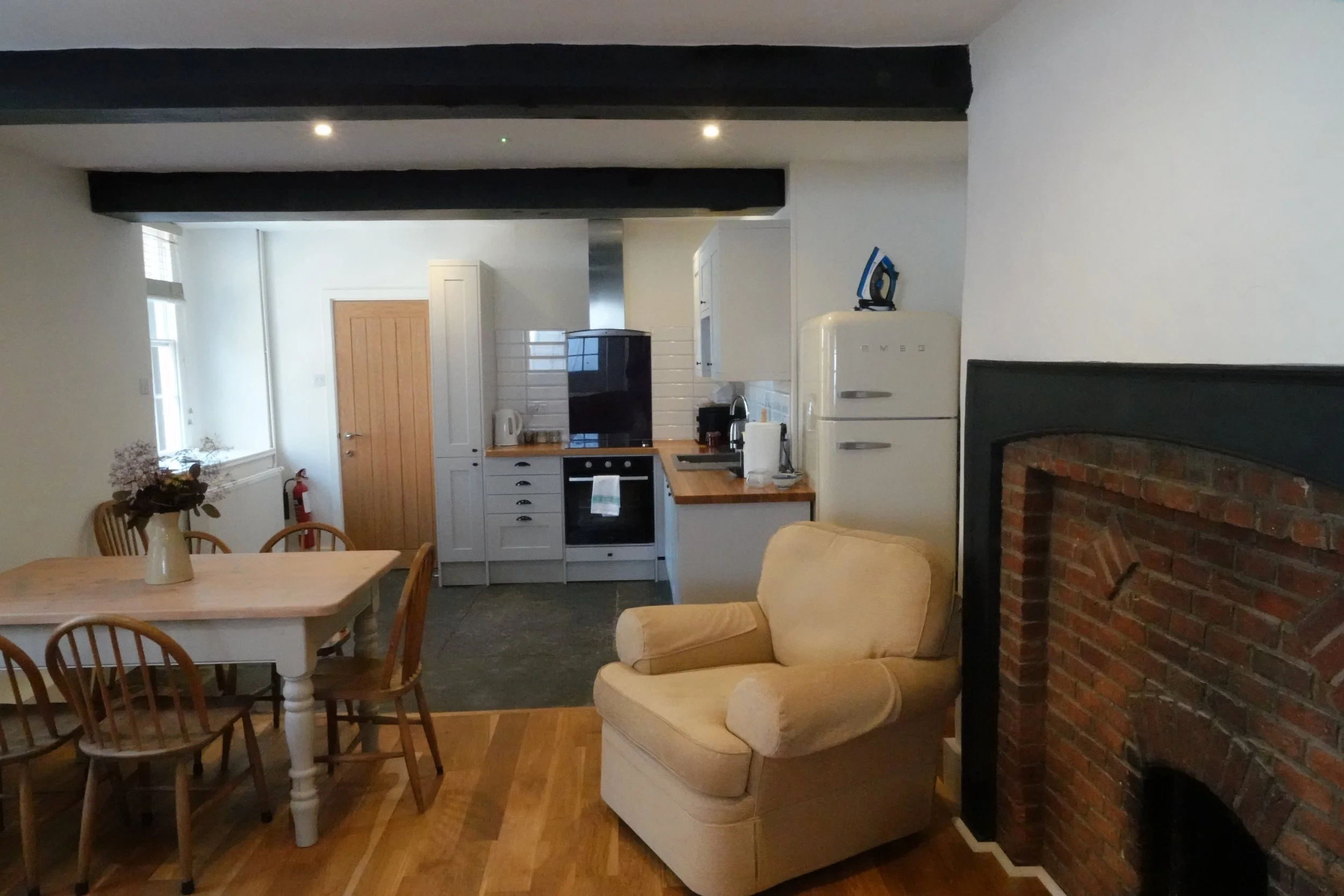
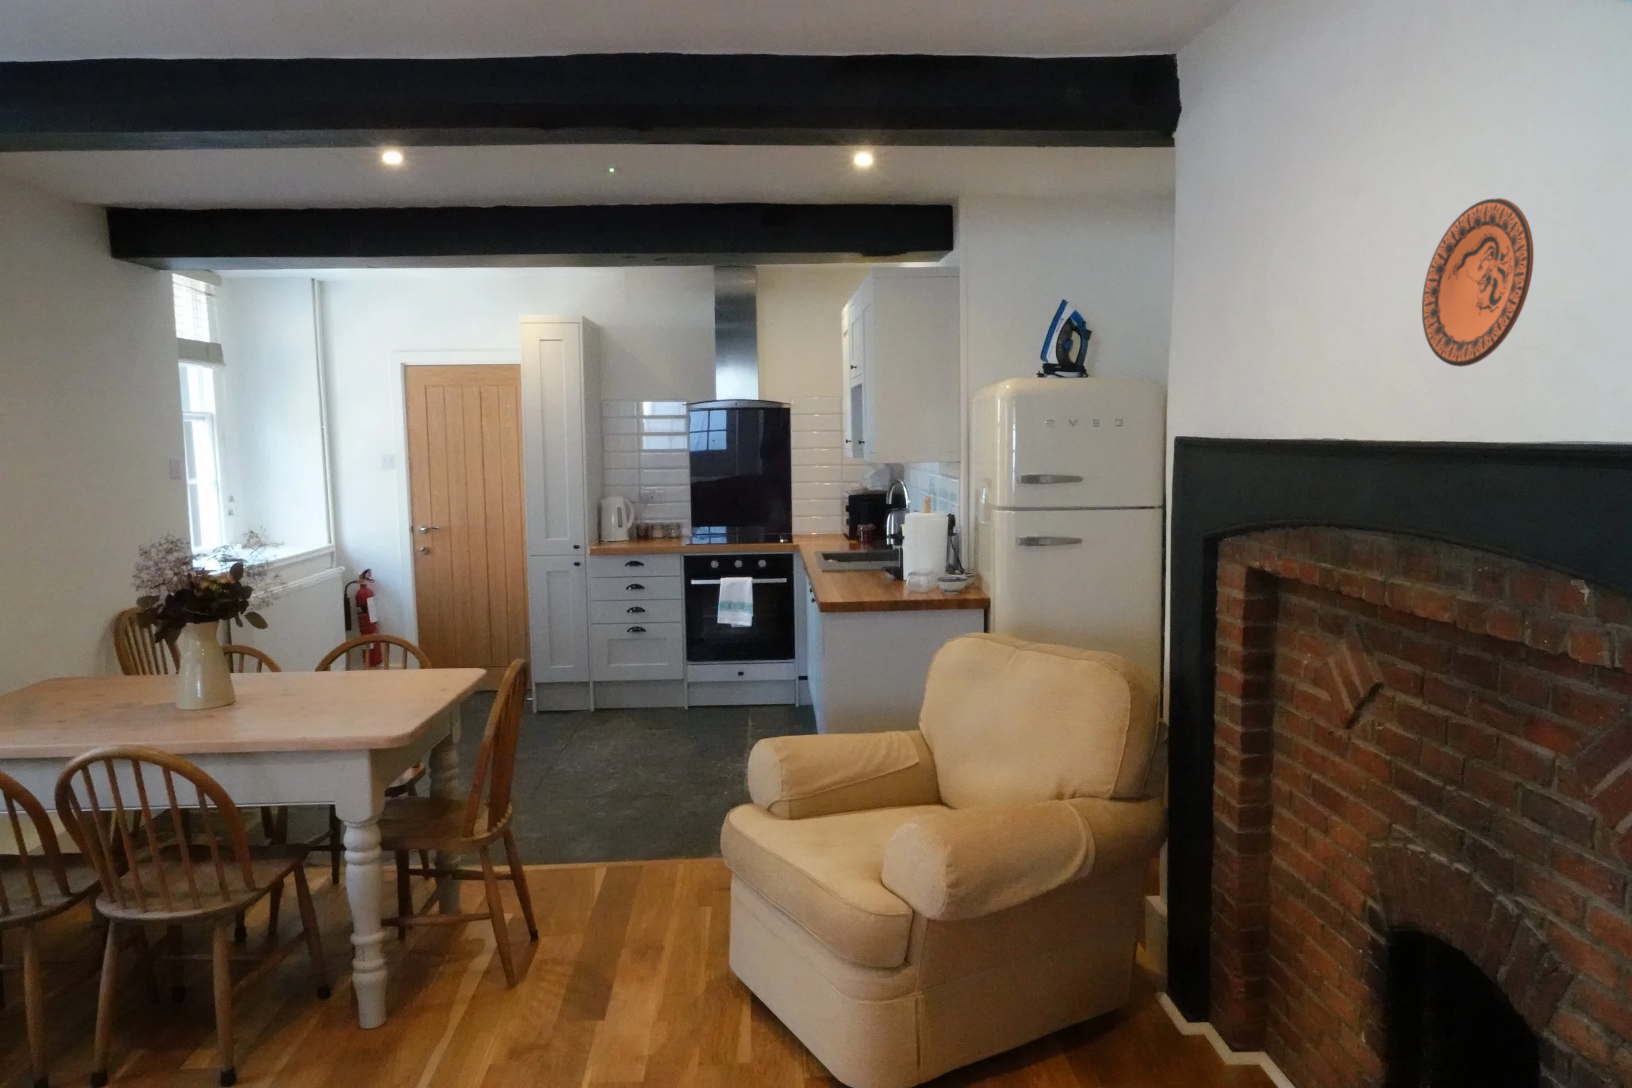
+ decorative plate [1421,198,1534,368]
